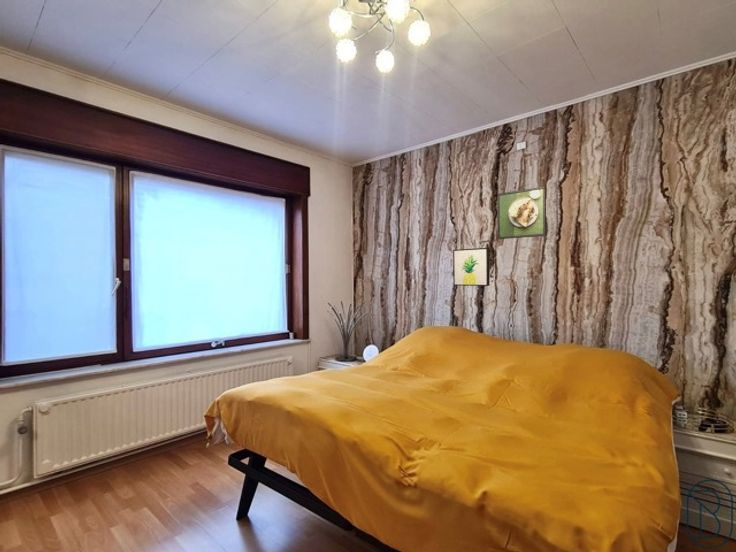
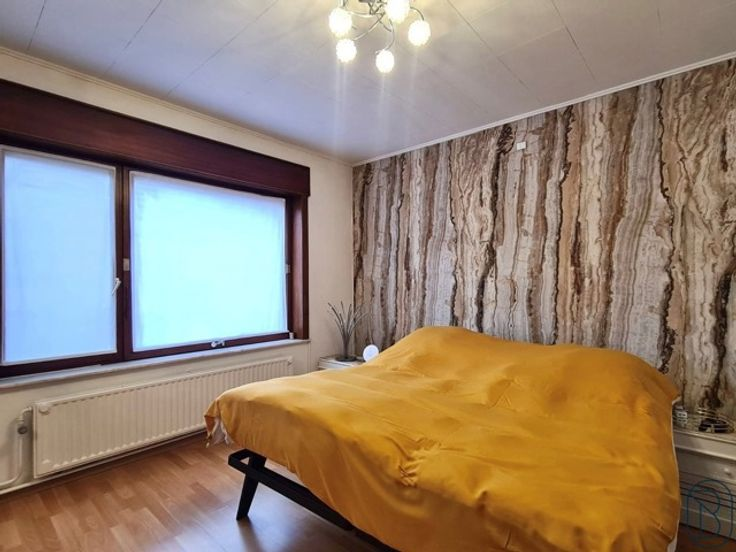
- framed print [496,186,547,240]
- wall art [452,247,491,287]
